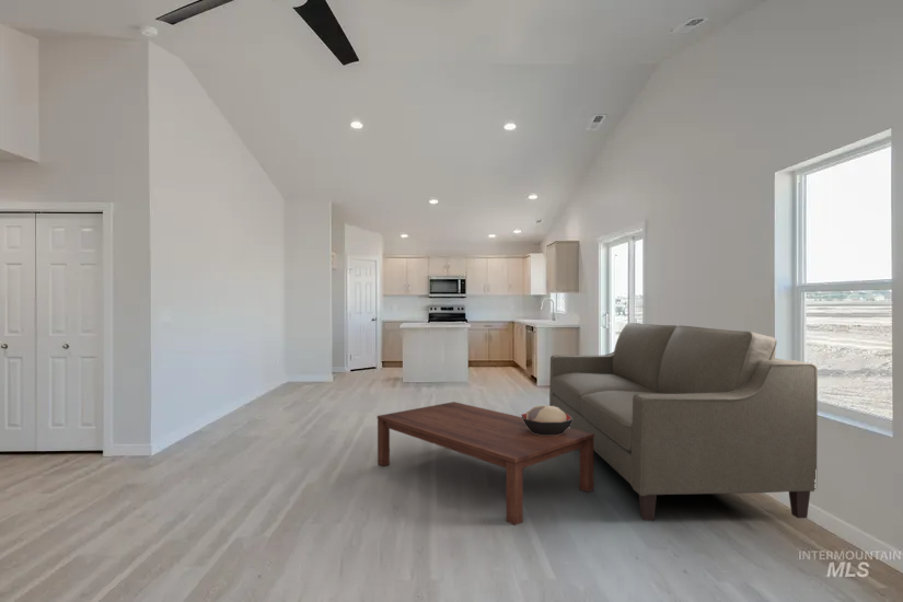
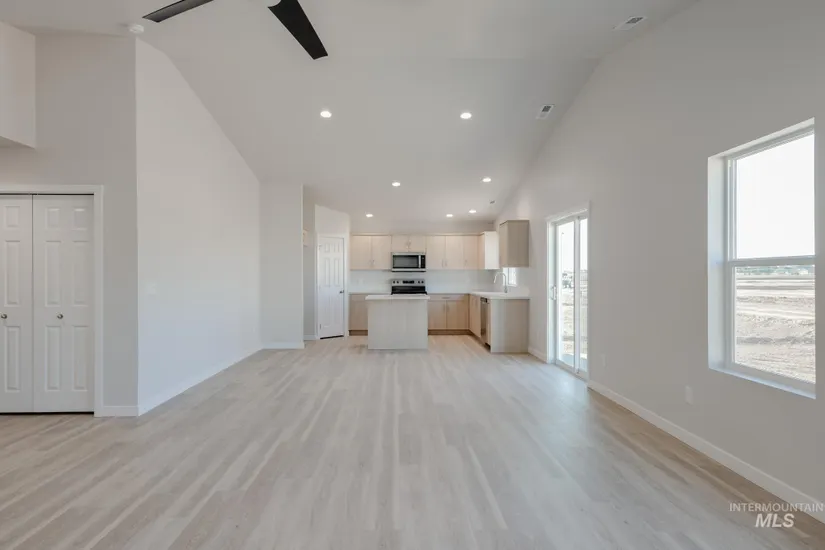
- decorative bowl [521,404,572,435]
- coffee table [377,401,594,526]
- sofa [548,322,819,522]
